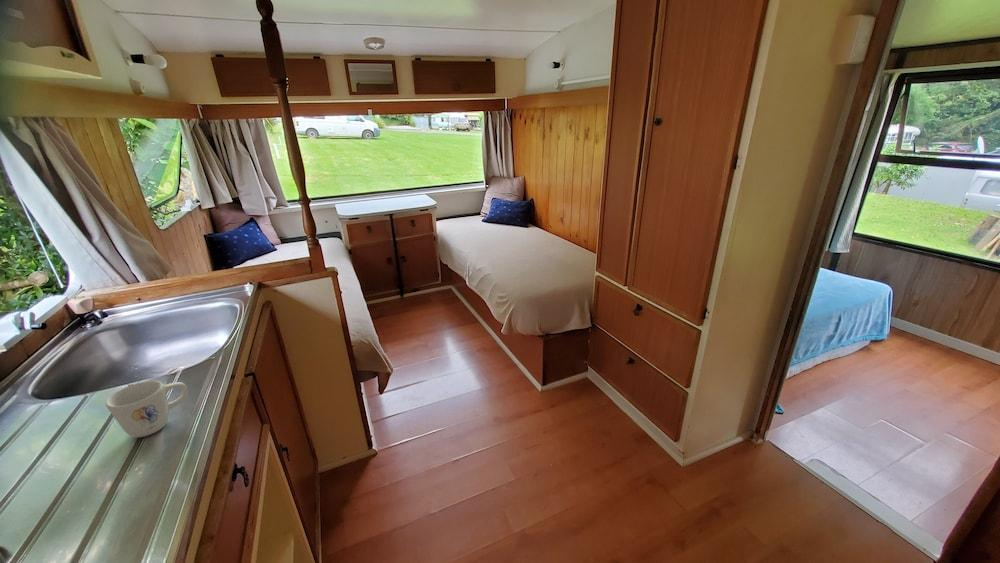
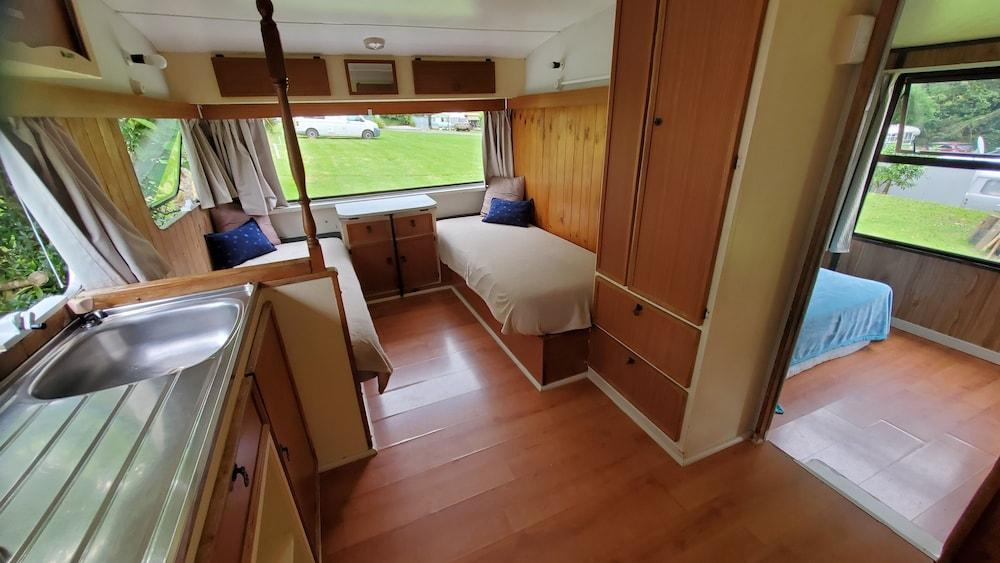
- mug [105,380,189,438]
